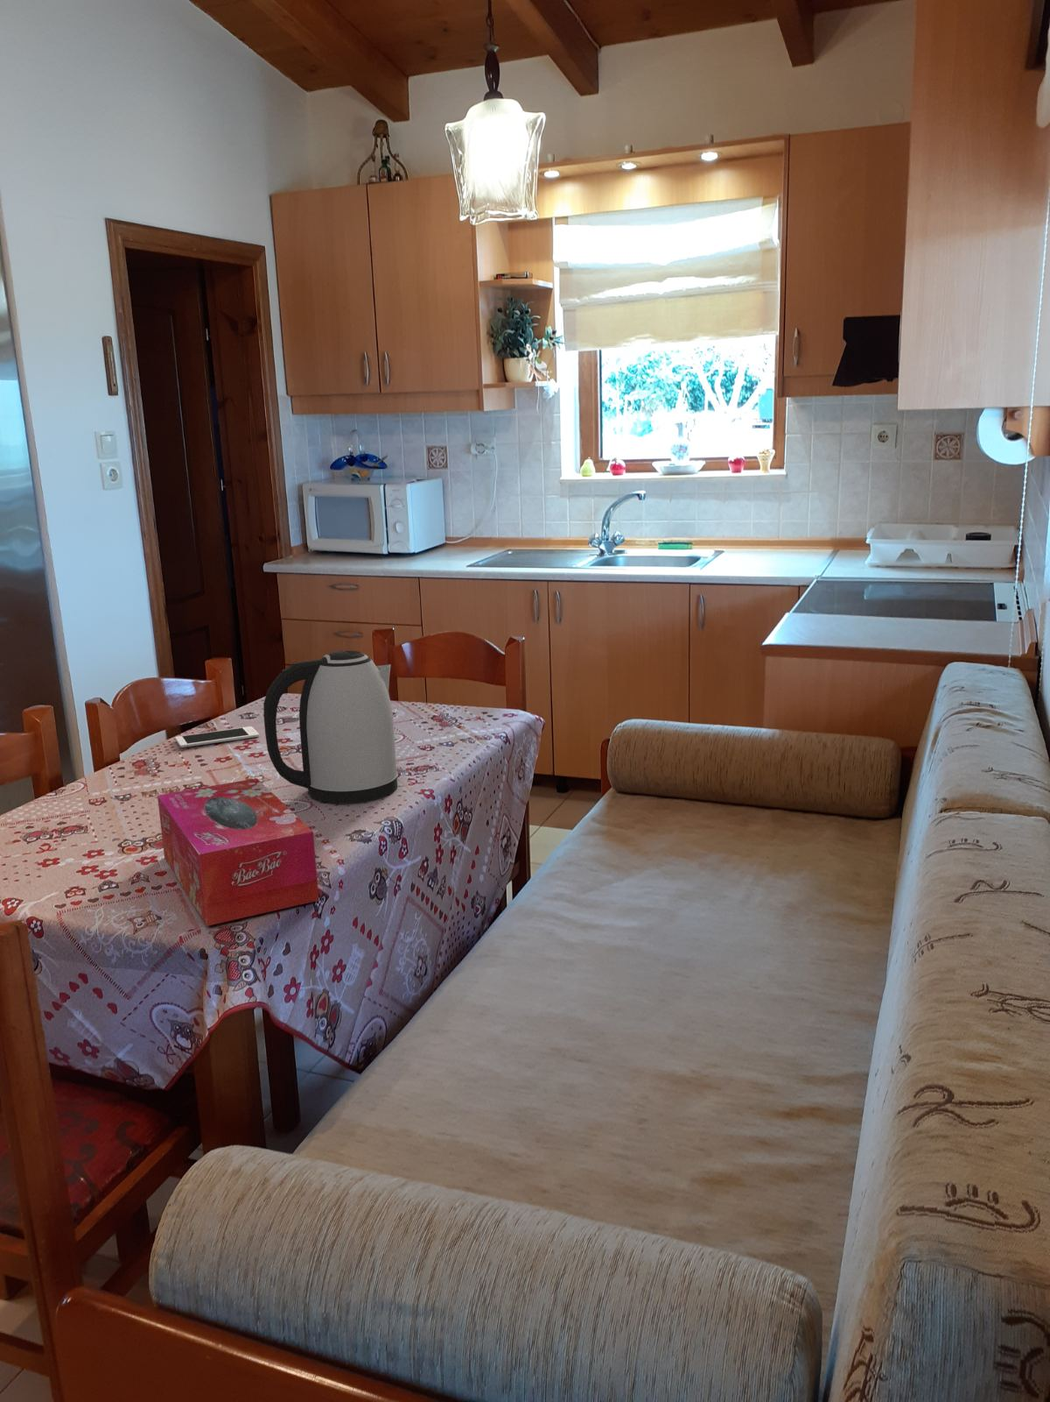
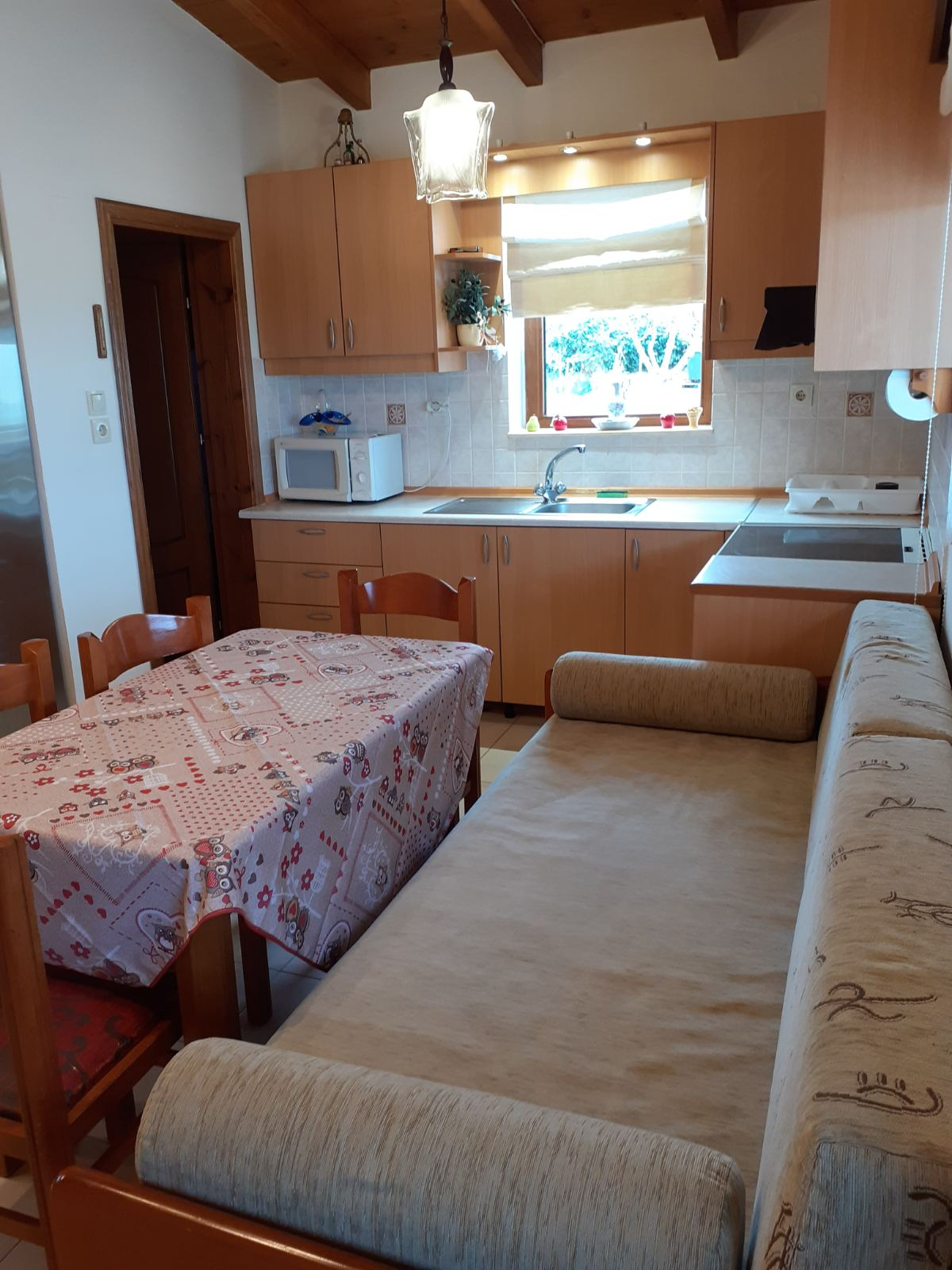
- kettle [262,649,398,805]
- cell phone [174,725,260,748]
- tissue box [157,777,320,927]
